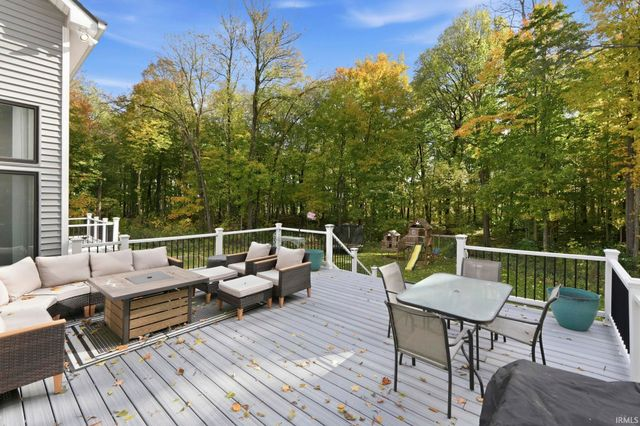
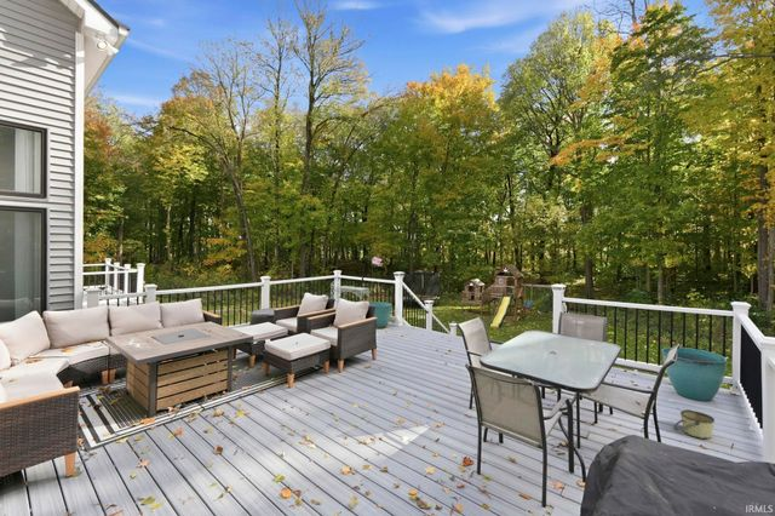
+ bucket [672,409,716,440]
